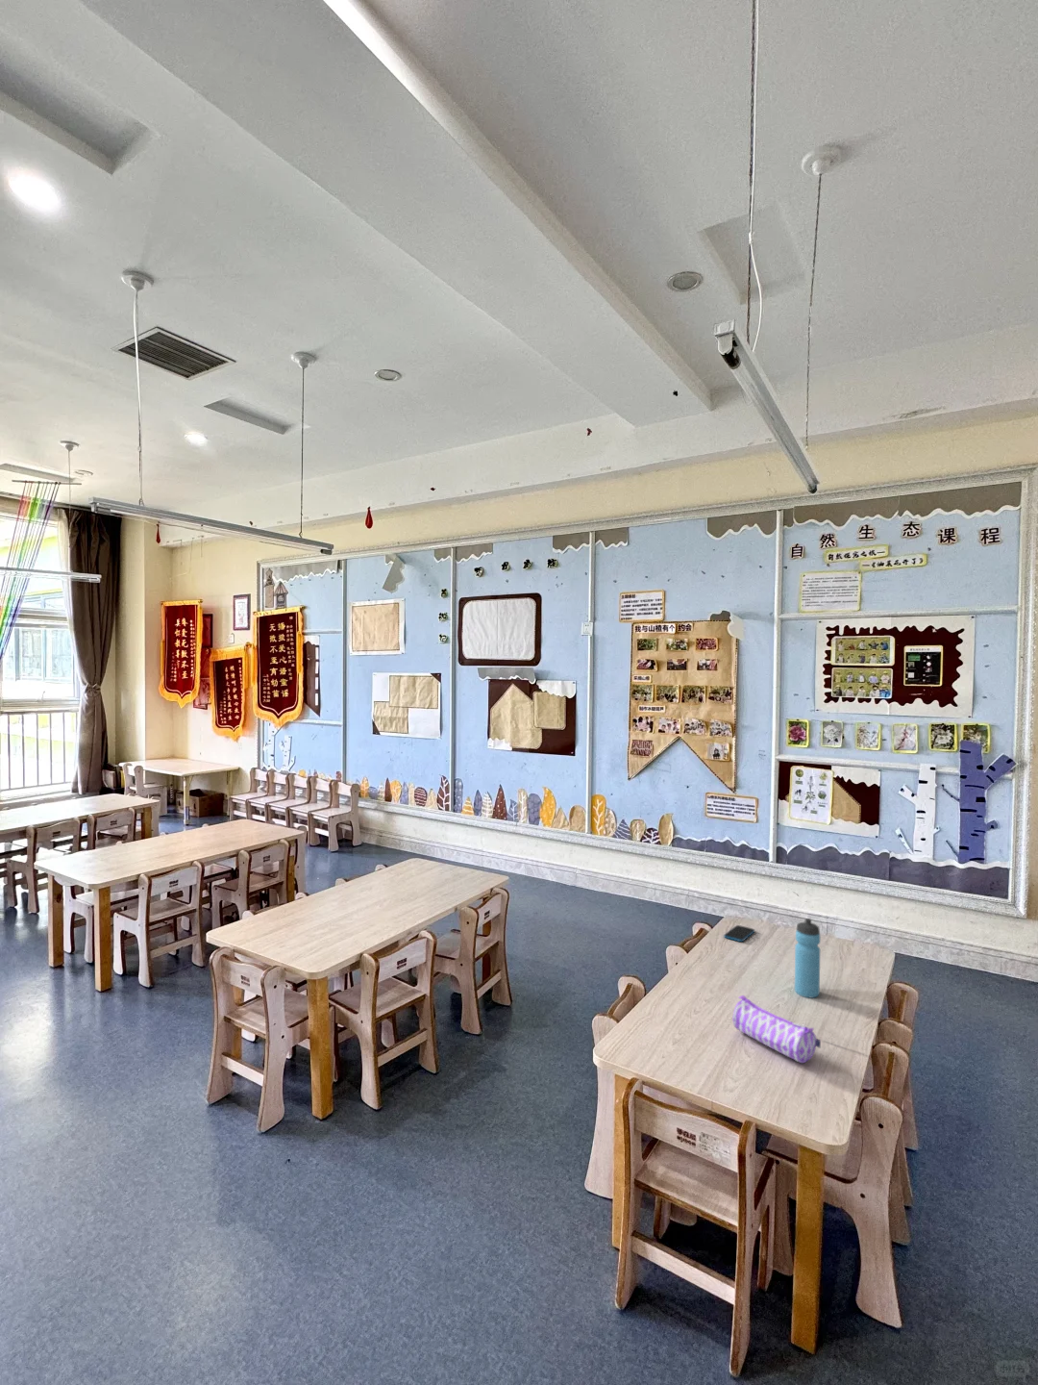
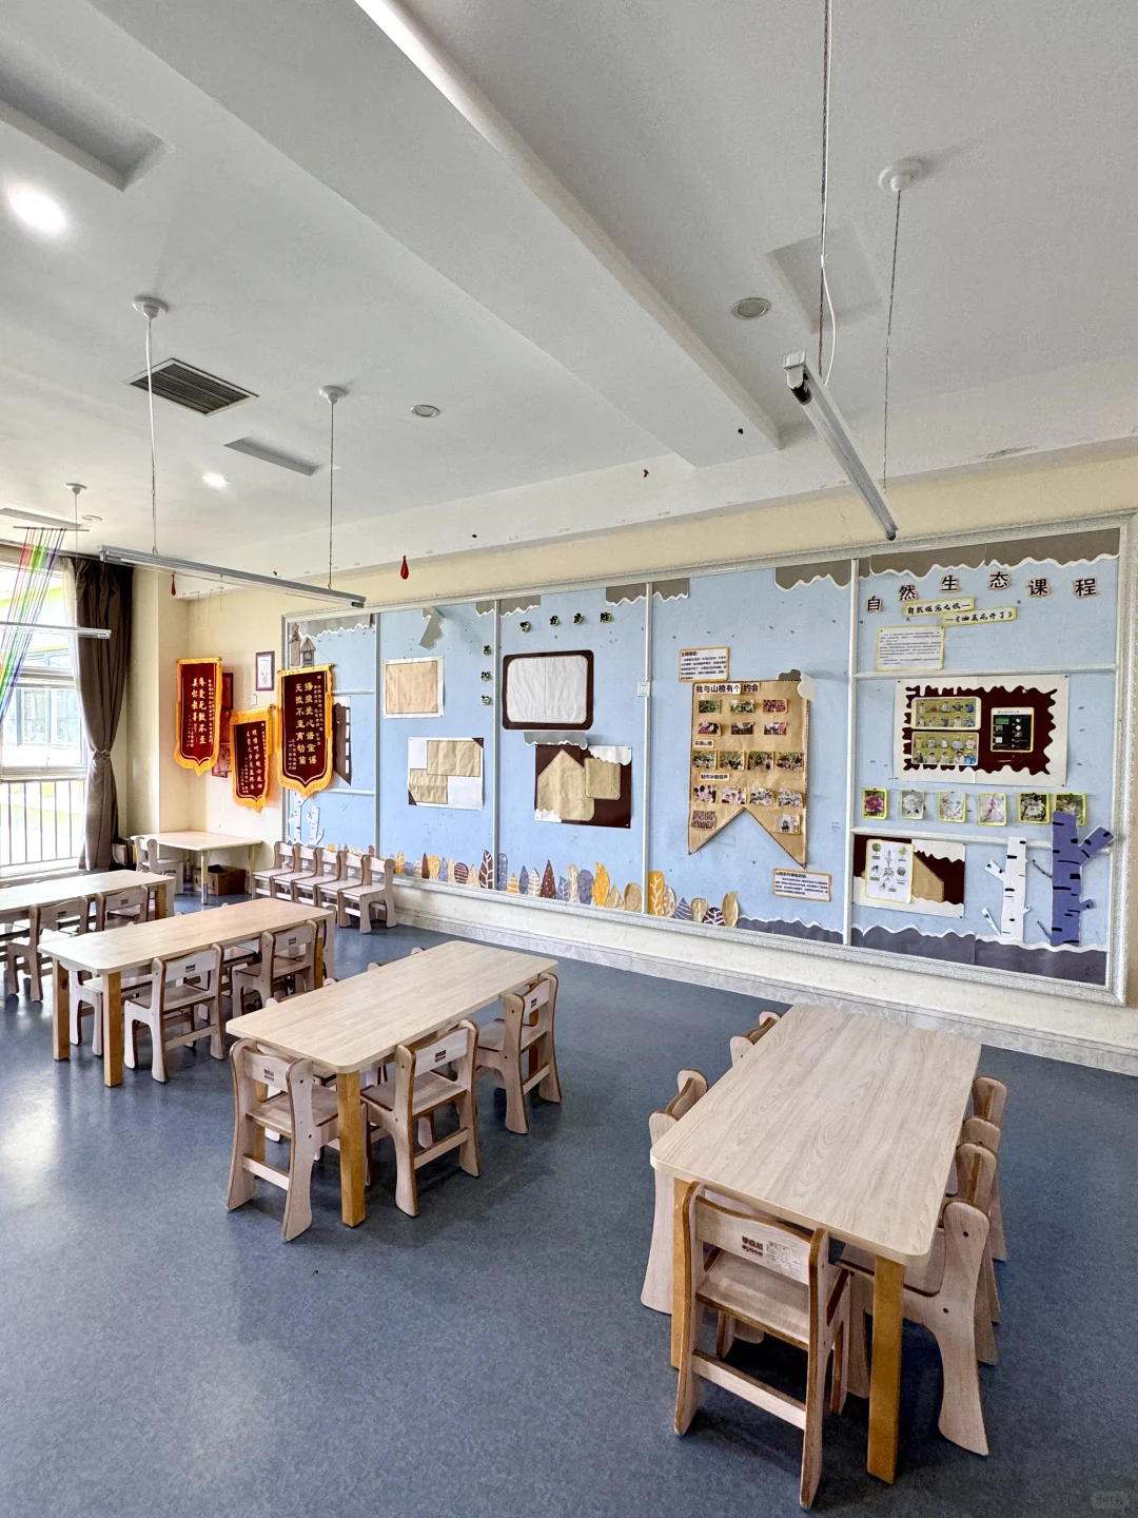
- pencil case [733,995,822,1063]
- smartphone [723,925,756,942]
- water bottle [794,917,821,999]
